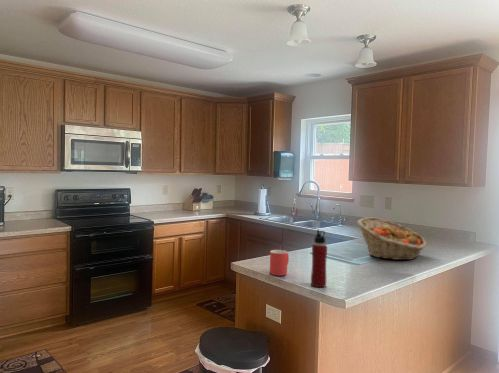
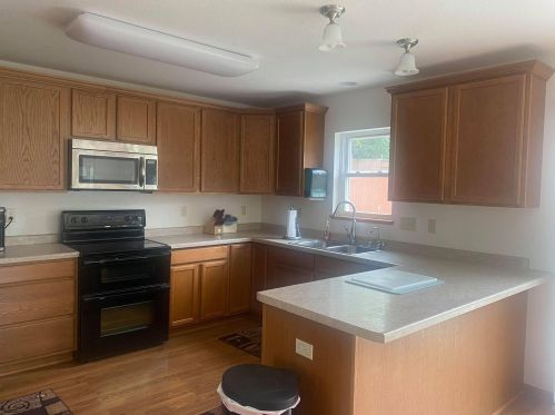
- fruit basket [356,217,428,261]
- water bottle [310,229,328,288]
- mug [269,249,290,277]
